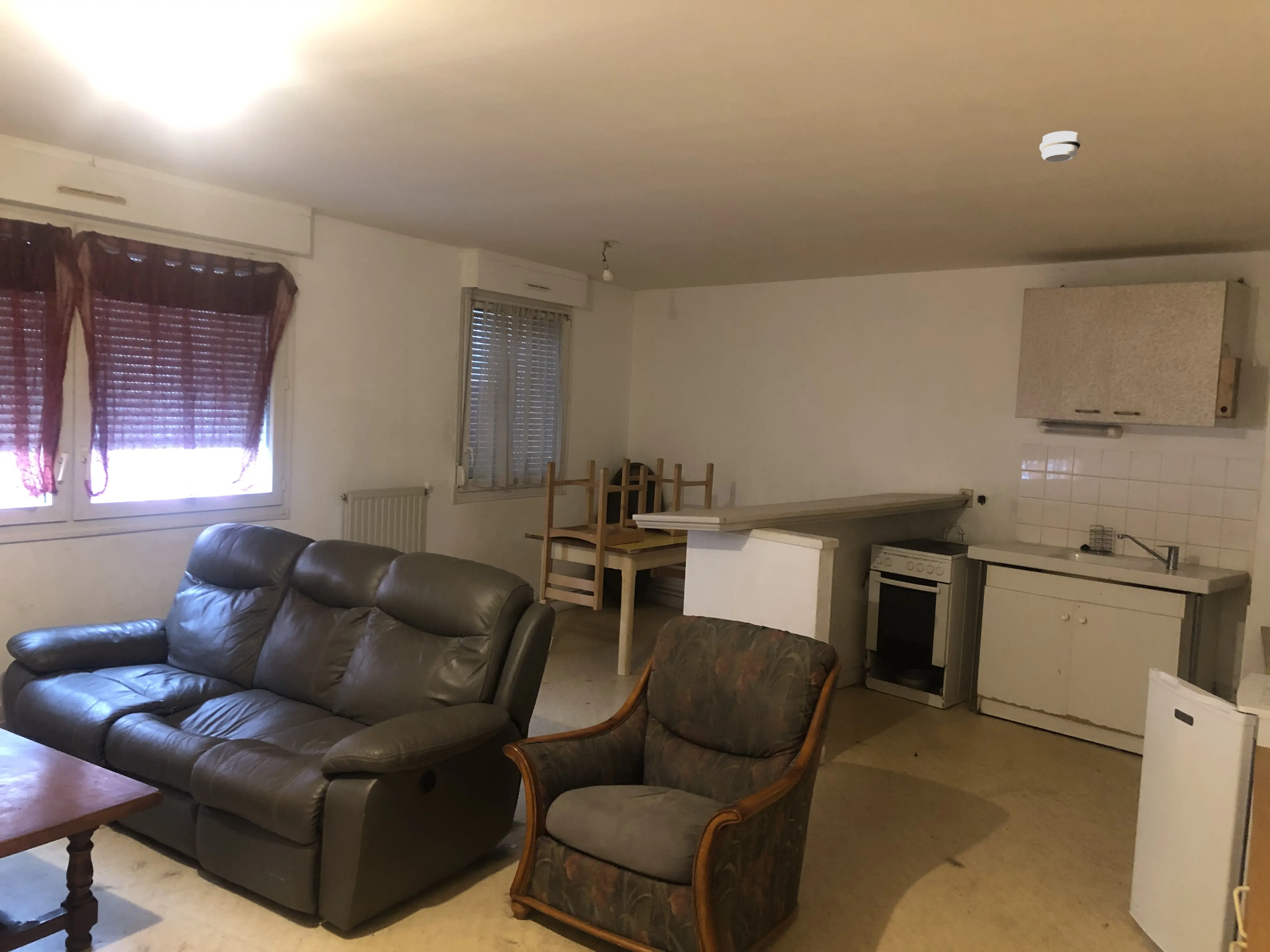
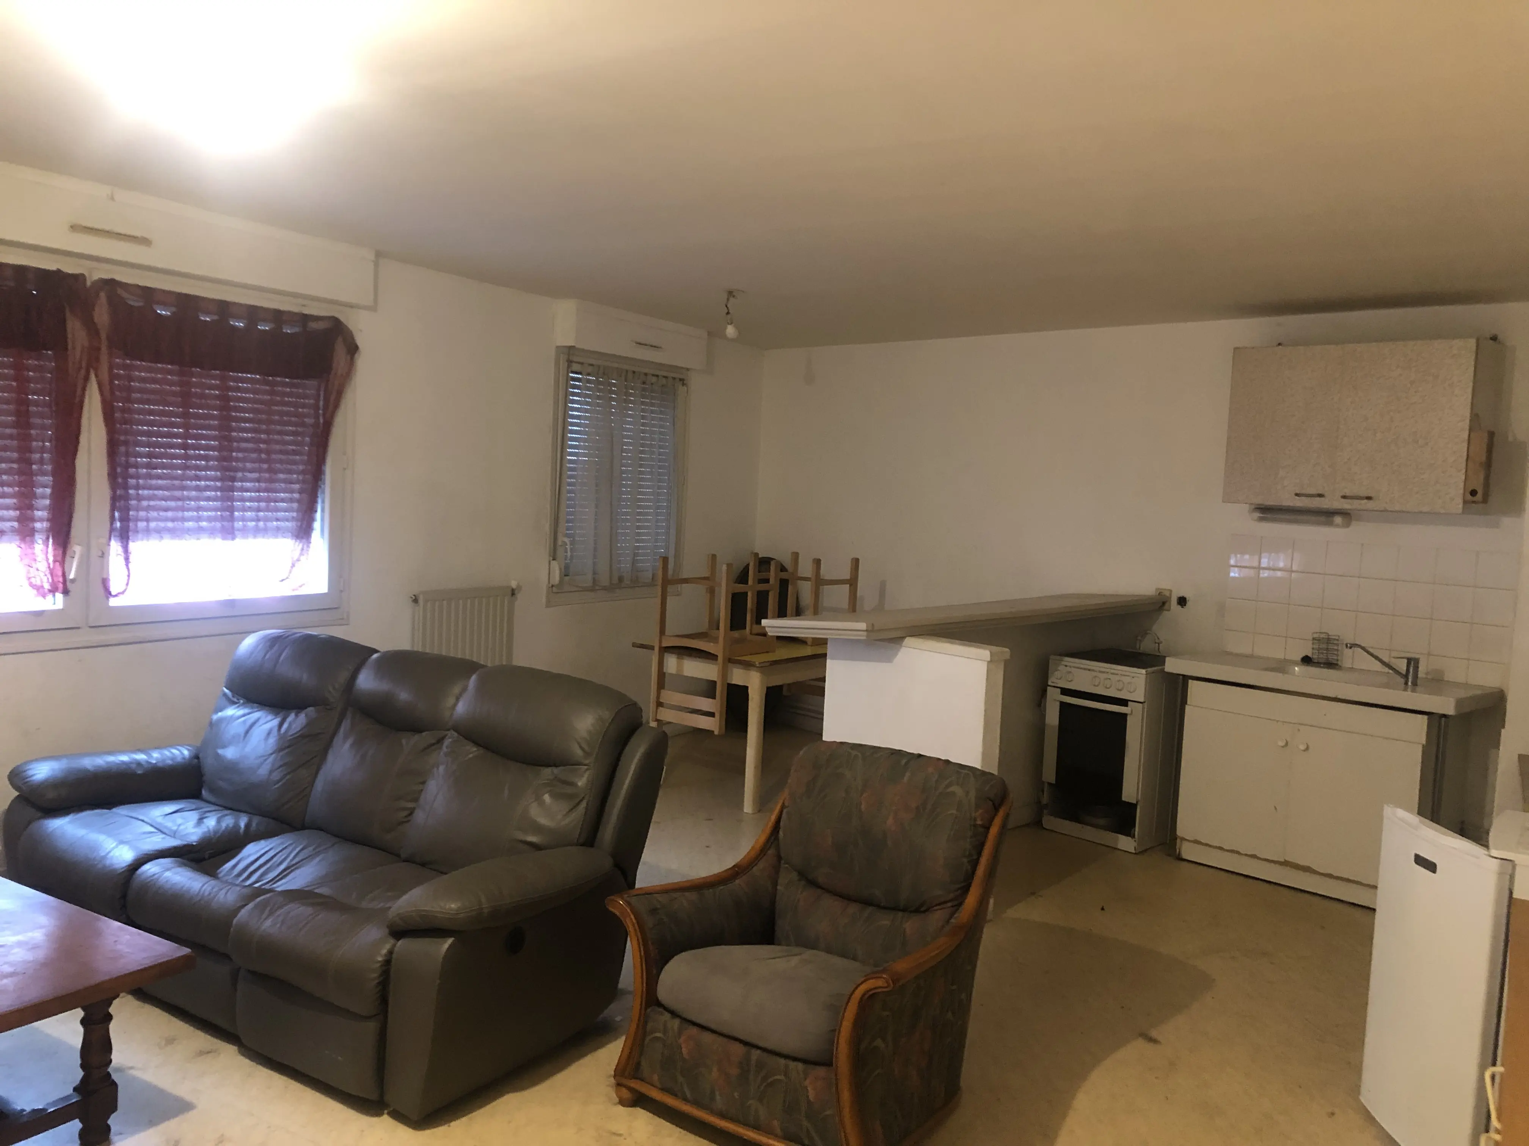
- smoke detector [1039,131,1081,163]
